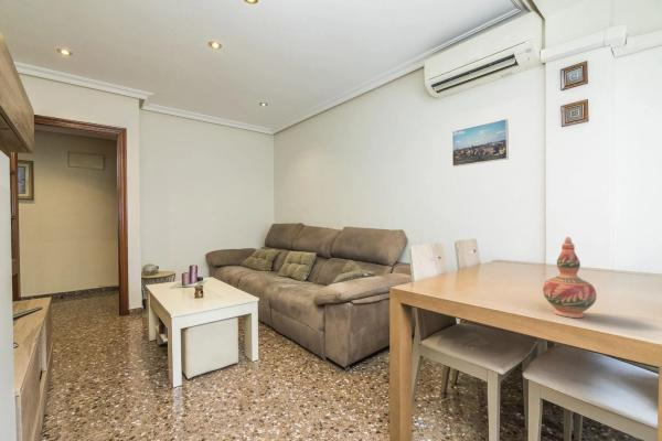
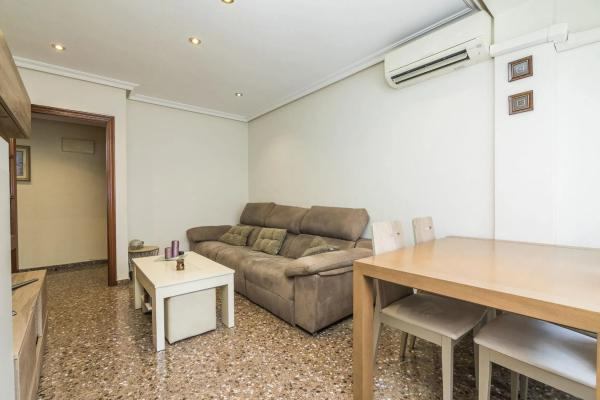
- decorative vase [542,236,598,319]
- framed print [451,118,510,168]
